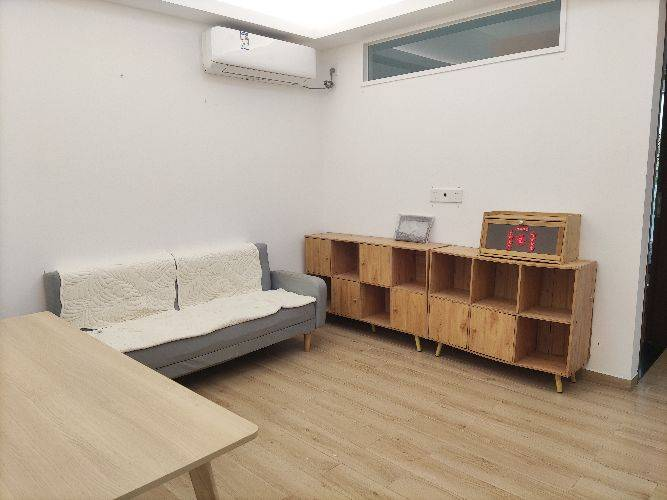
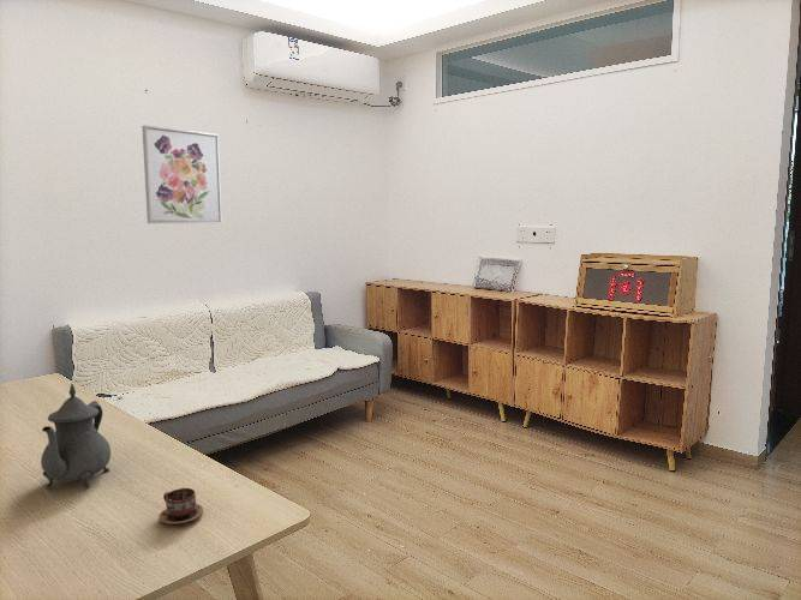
+ cup [157,487,204,526]
+ teapot [40,383,112,490]
+ wall art [141,124,223,224]
